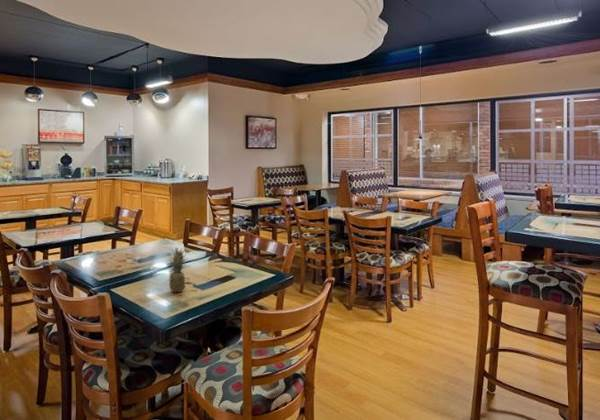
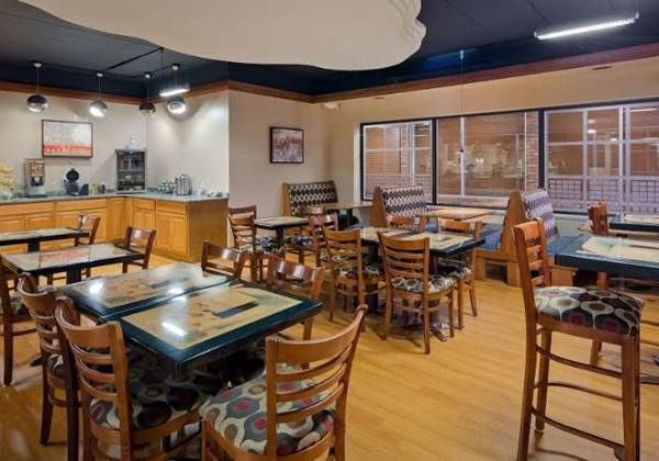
- fruit [168,246,188,294]
